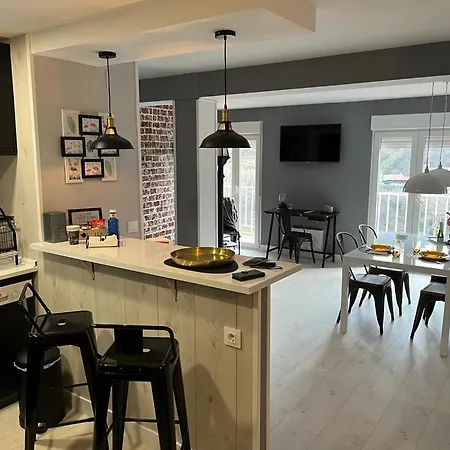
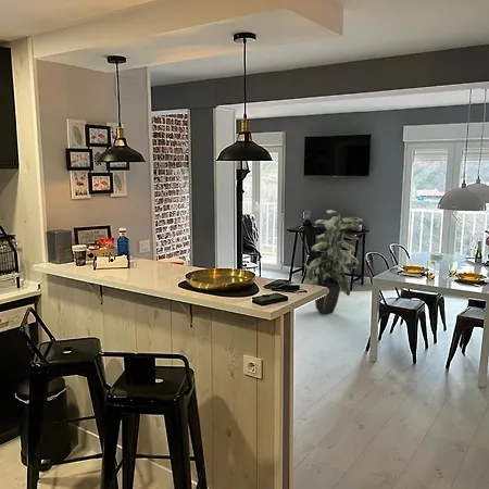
+ indoor plant [302,209,364,315]
